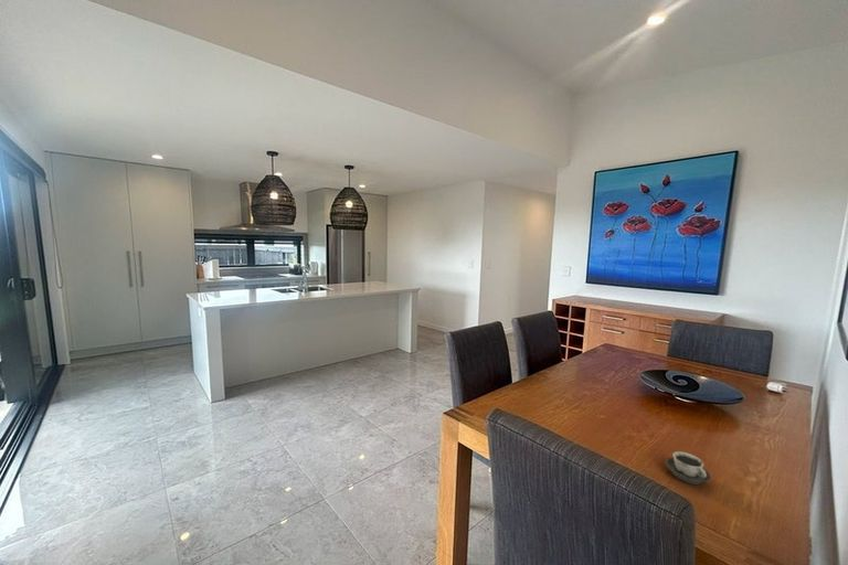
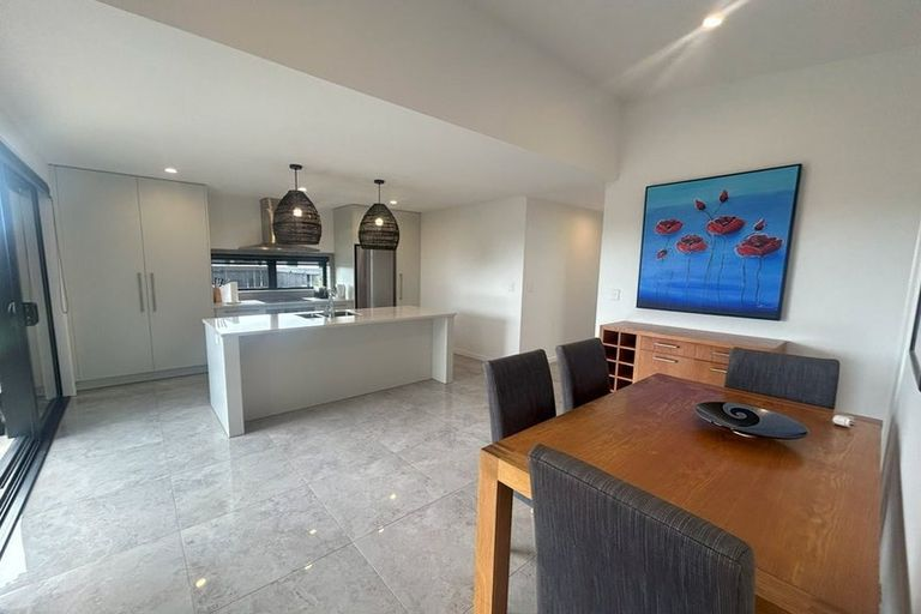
- cup [665,450,712,486]
